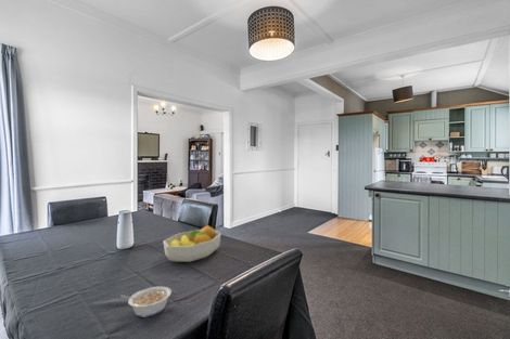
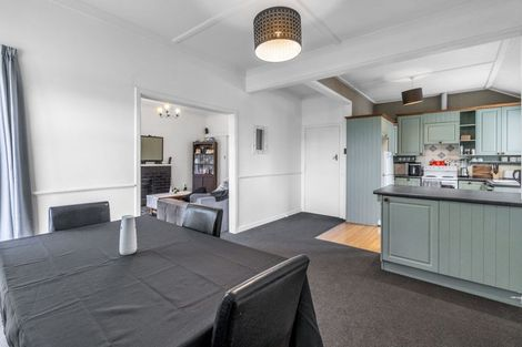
- fruit bowl [162,224,222,263]
- legume [119,286,173,318]
